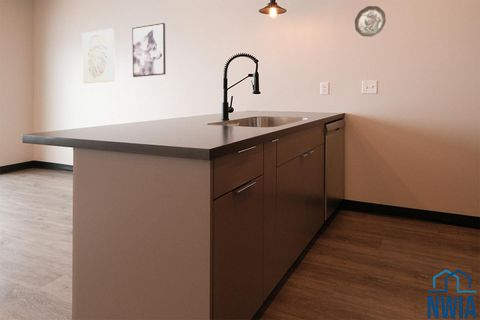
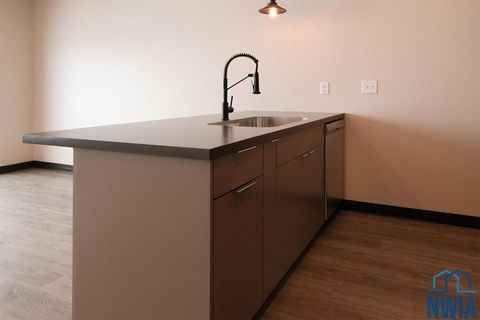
- decorative plate [354,5,387,38]
- wall art [81,28,116,84]
- wall art [131,22,166,78]
